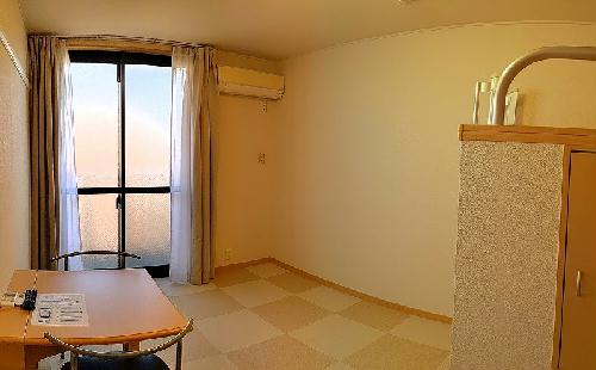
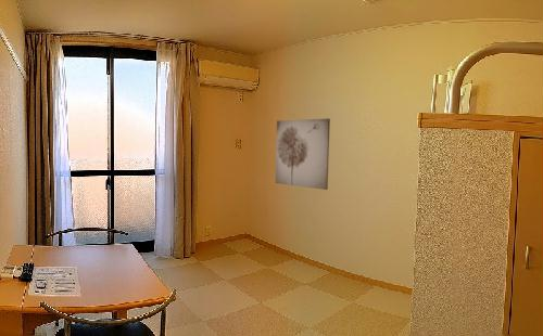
+ wall art [275,117,331,191]
